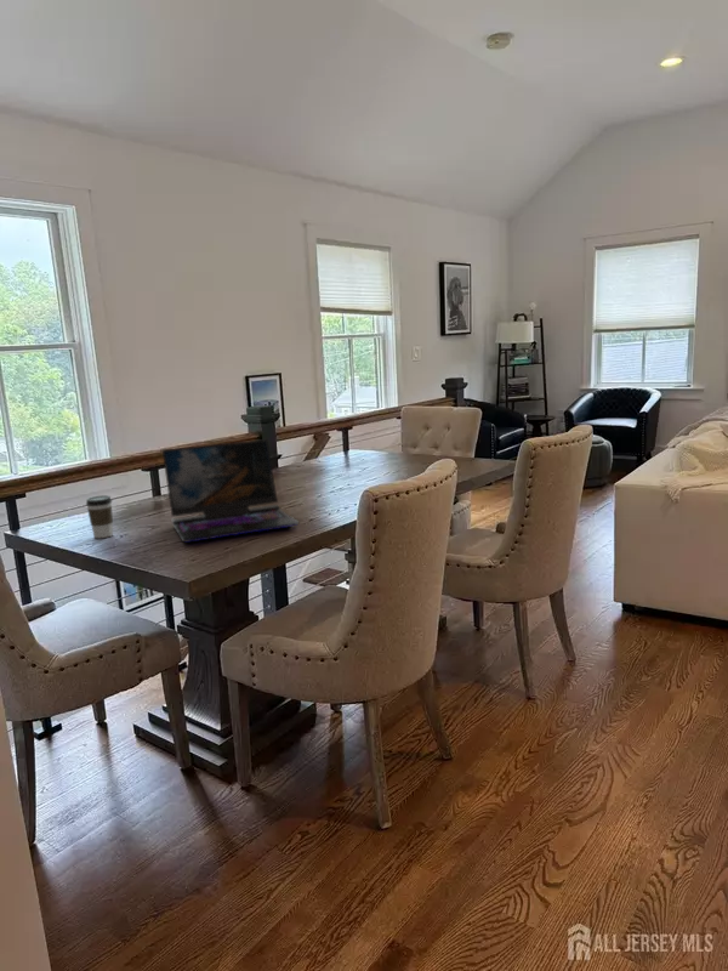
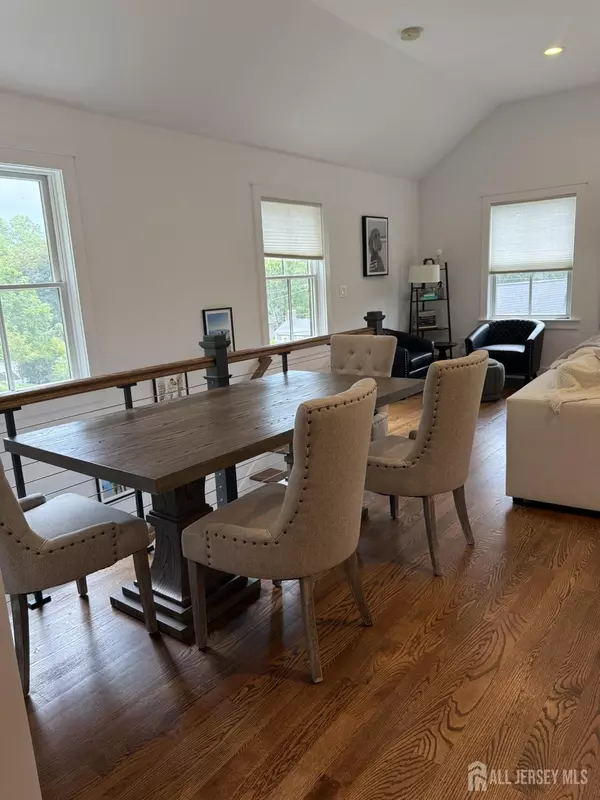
- laptop [161,438,300,543]
- coffee cup [85,494,114,539]
